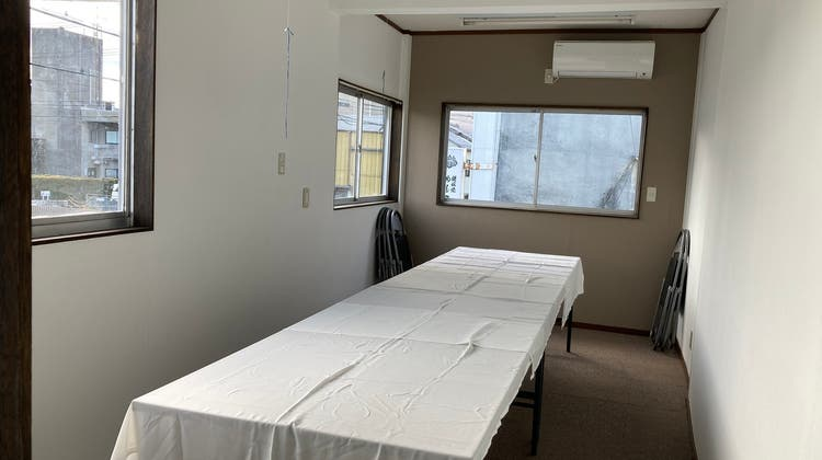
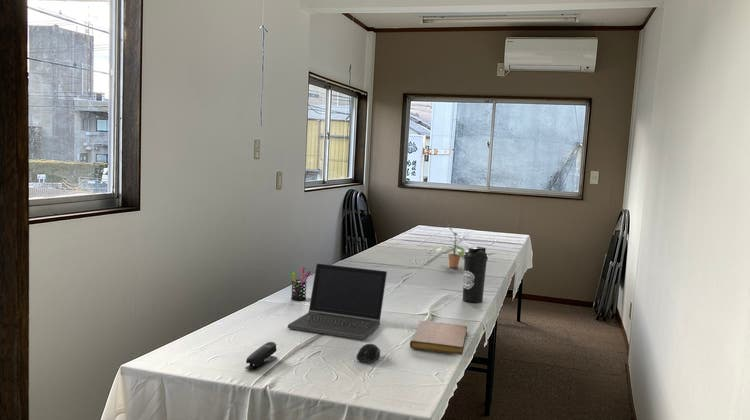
+ potted plant [435,222,473,269]
+ computer mouse [355,343,381,364]
+ pen holder [289,266,312,301]
+ water bottle [462,245,489,304]
+ notebook [409,320,468,356]
+ stapler [244,341,278,371]
+ laptop computer [287,262,388,340]
